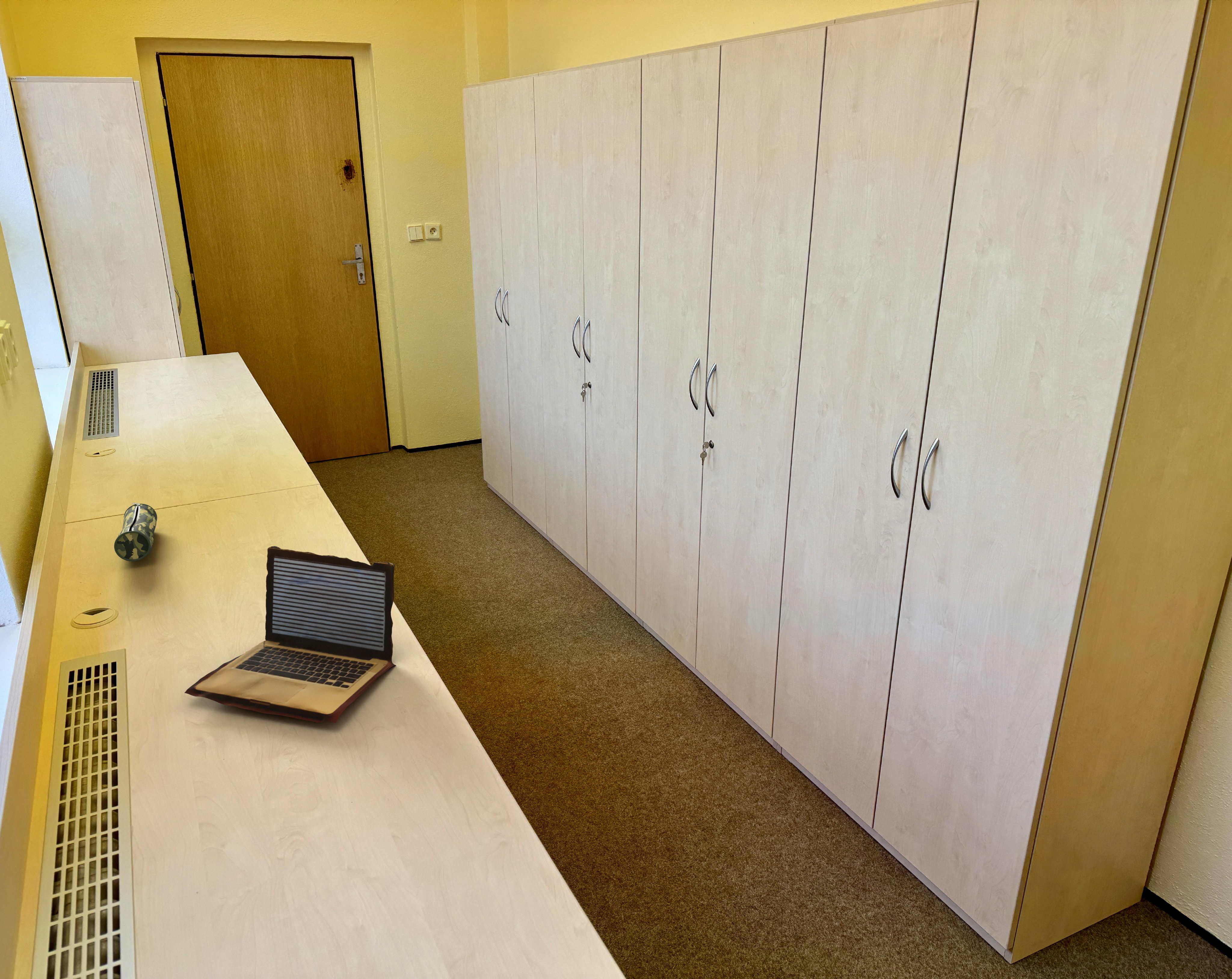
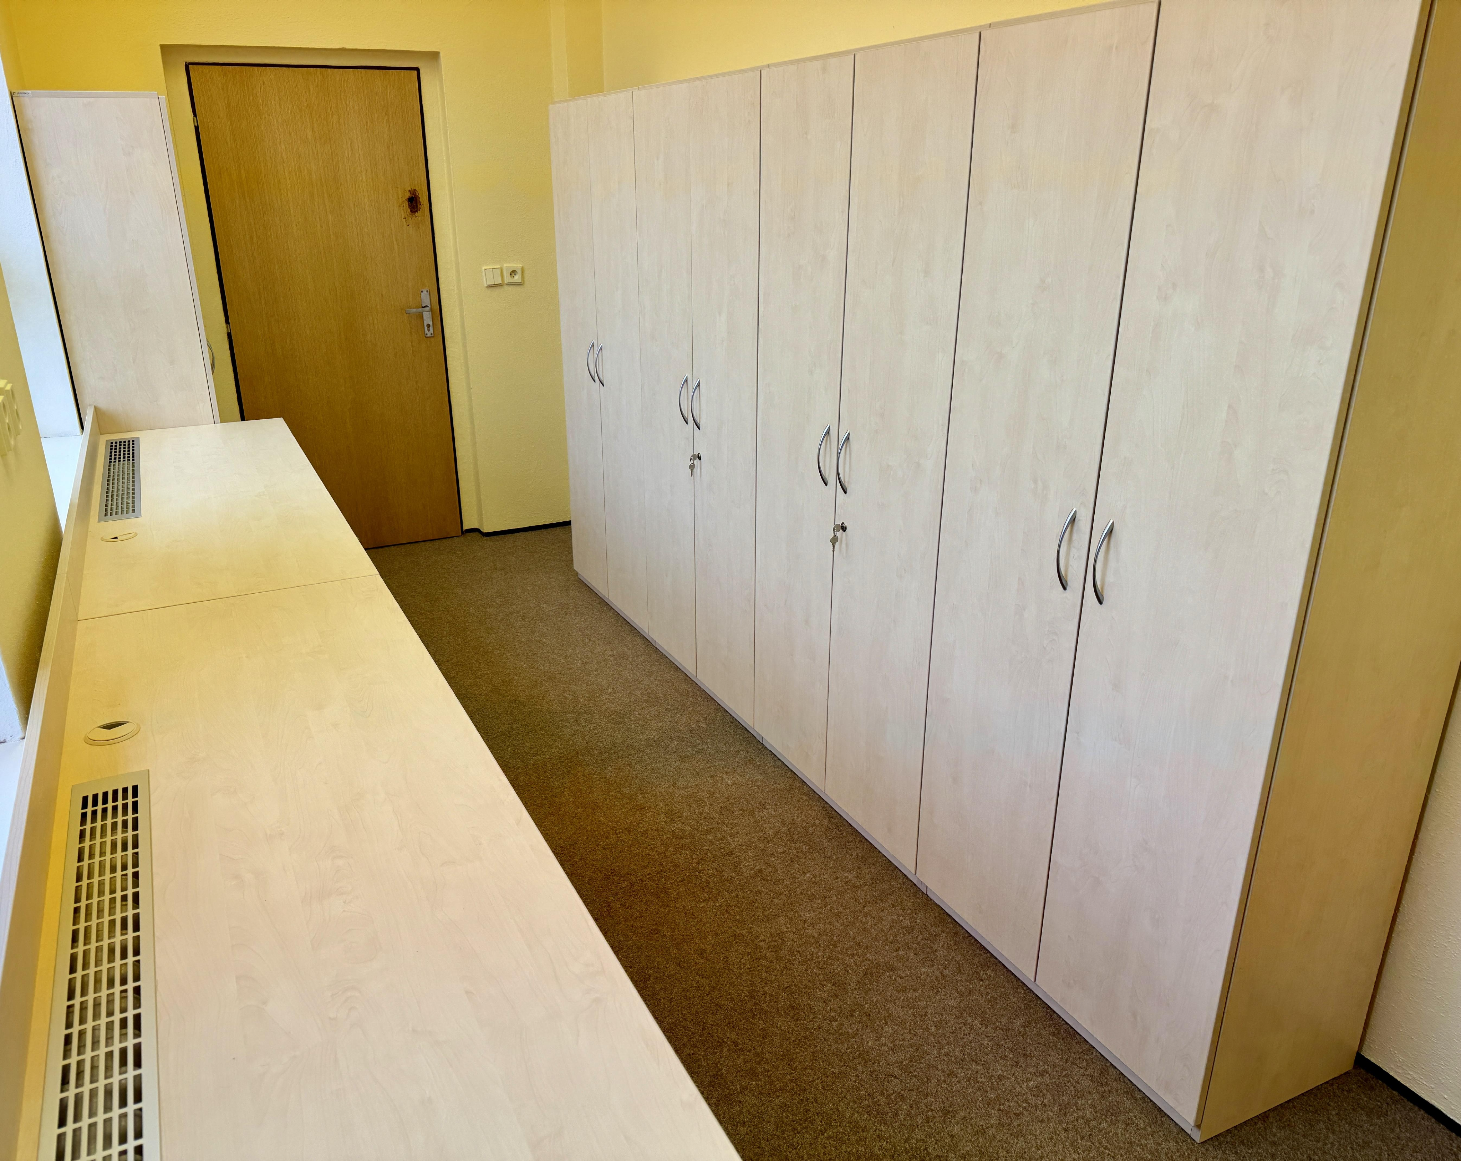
- laptop [184,546,396,723]
- pencil case [114,502,158,562]
